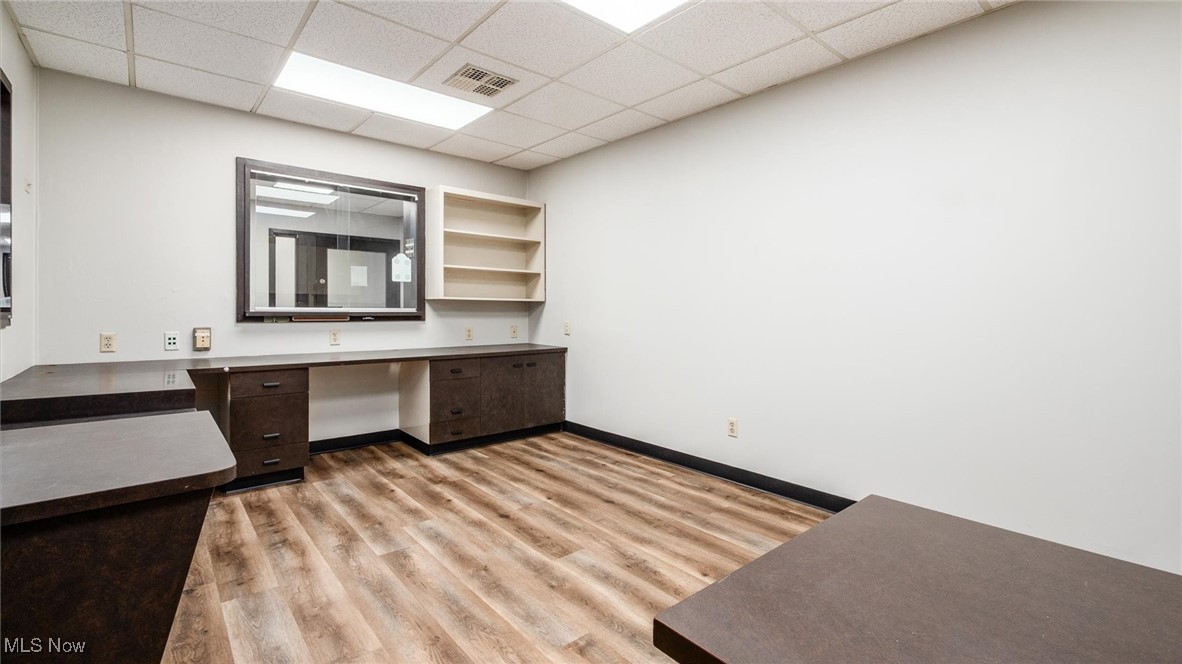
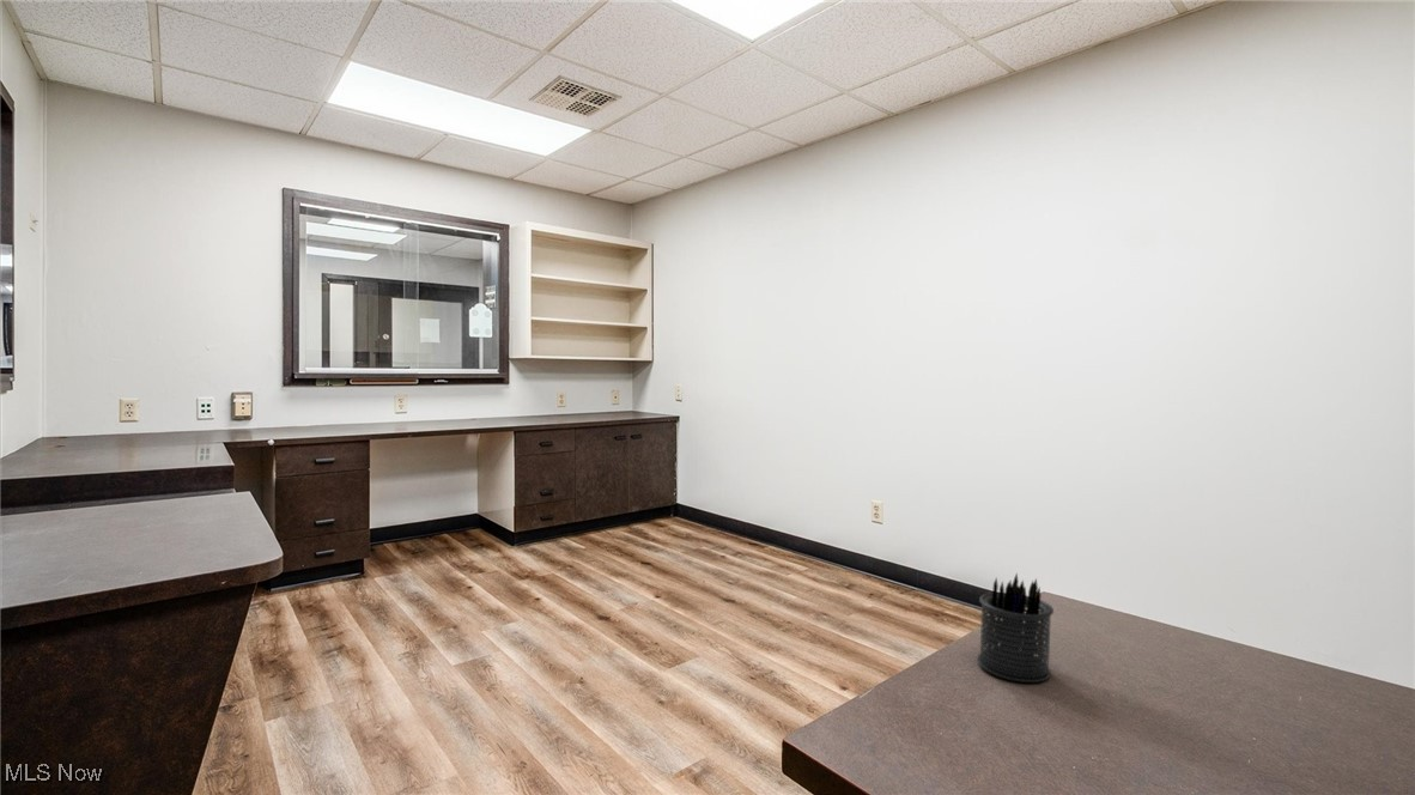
+ pen holder [976,571,1055,684]
